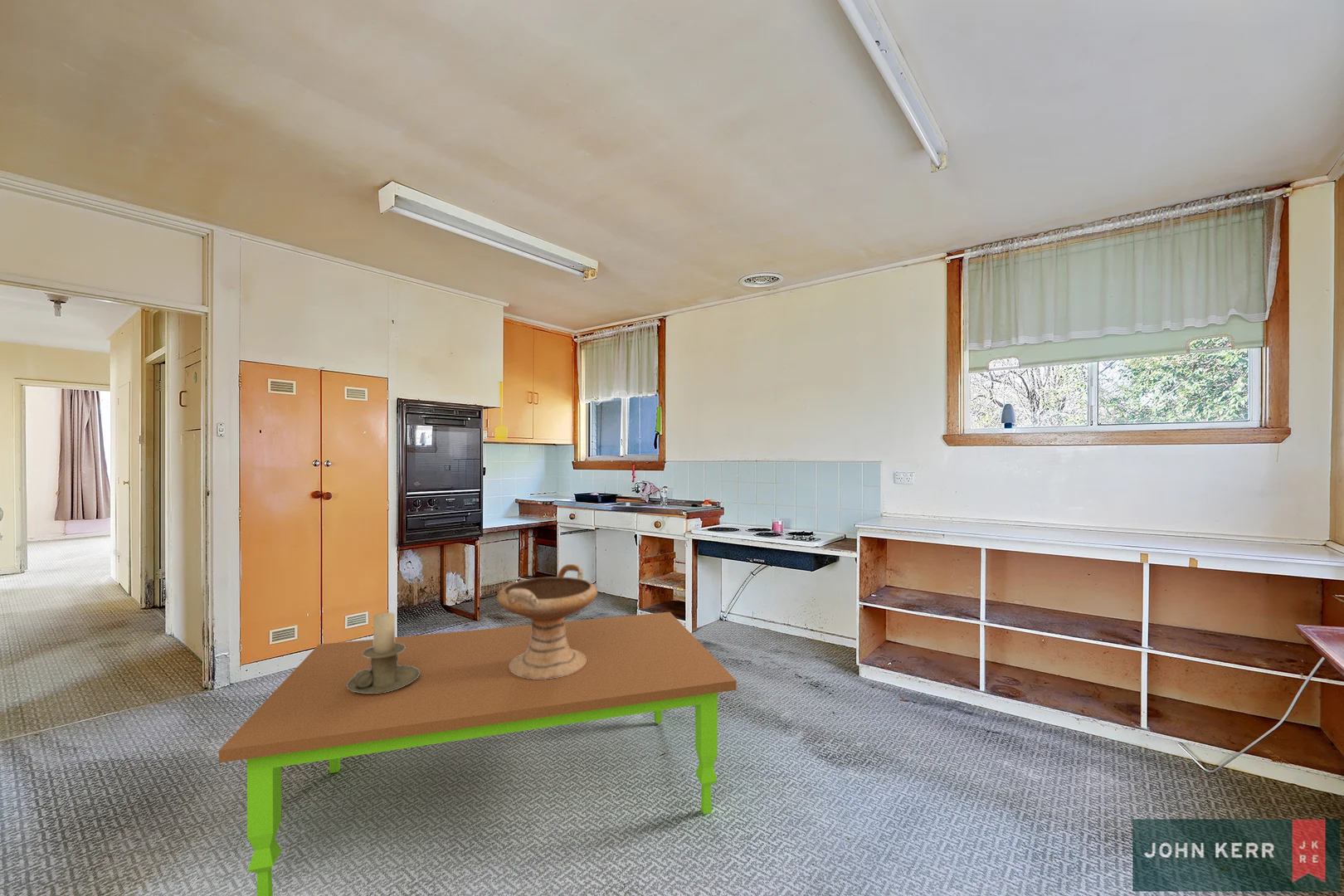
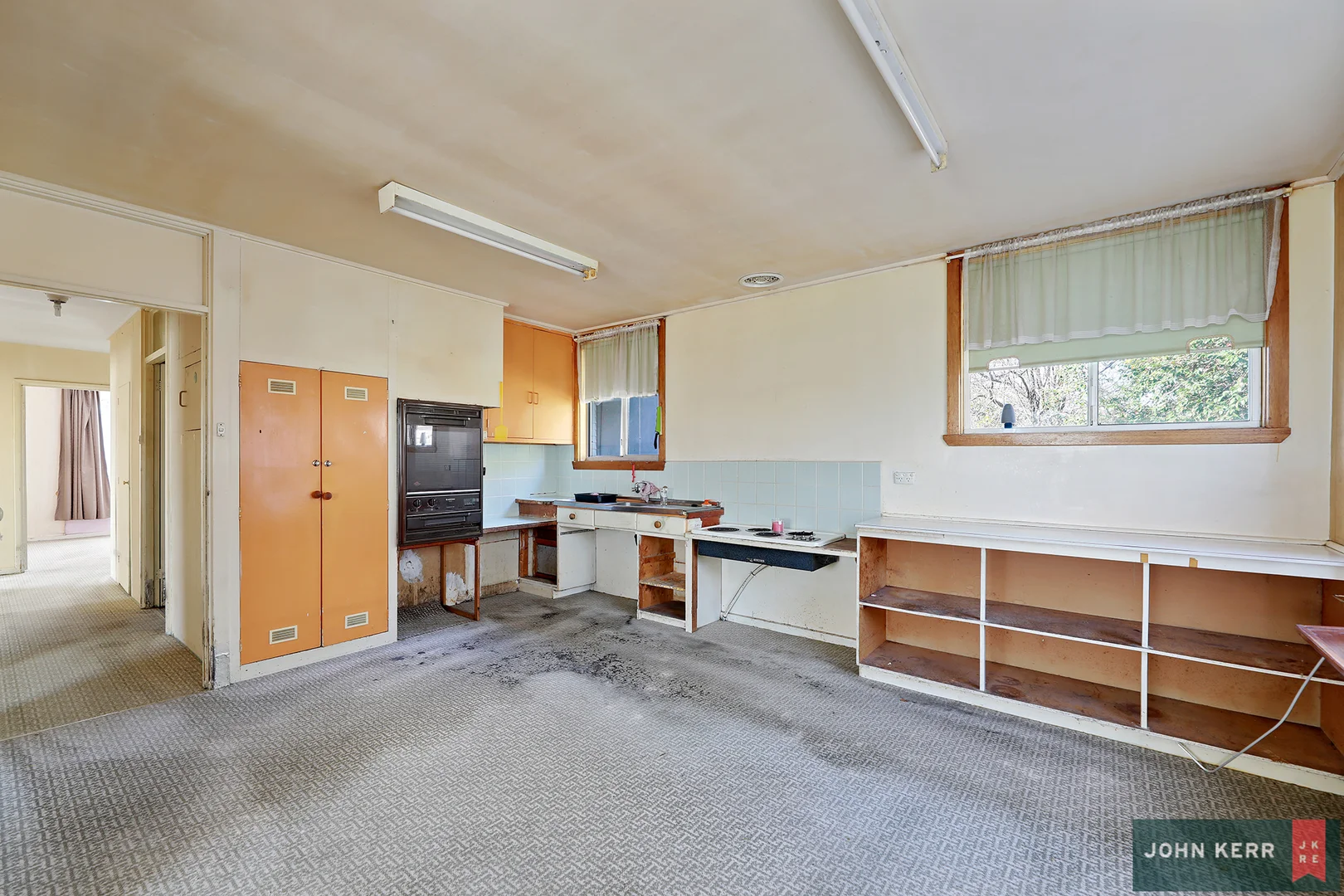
- candle holder [347,611,420,694]
- decorative bowl [496,563,598,679]
- dining table [218,611,738,896]
